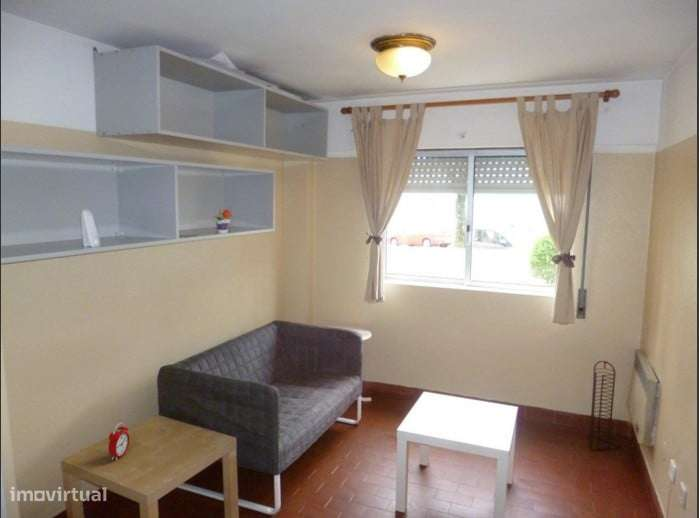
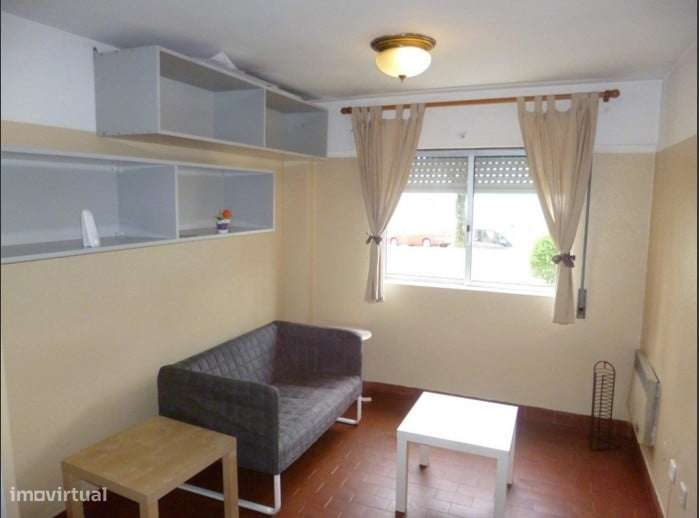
- alarm clock [107,422,131,461]
